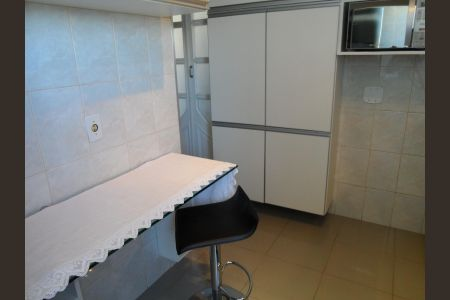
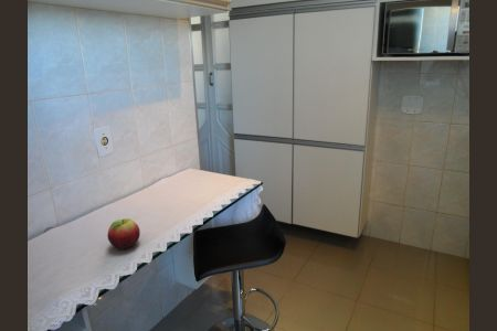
+ fruit [106,217,141,250]
